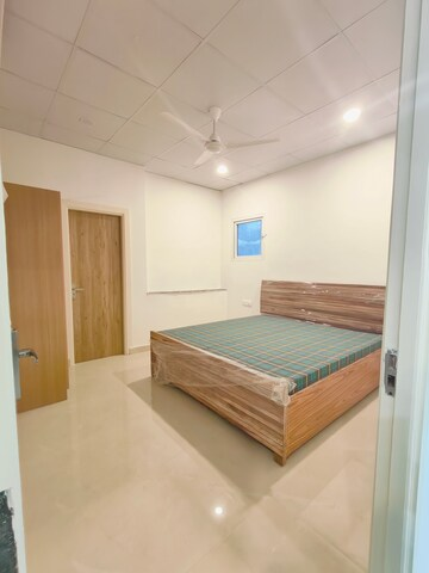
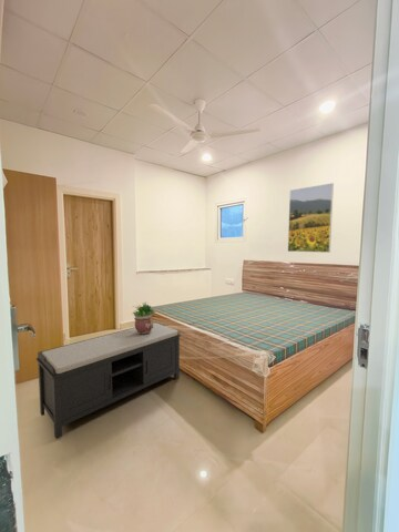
+ potted plant [131,301,156,335]
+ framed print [287,182,335,254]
+ bench [35,320,182,440]
